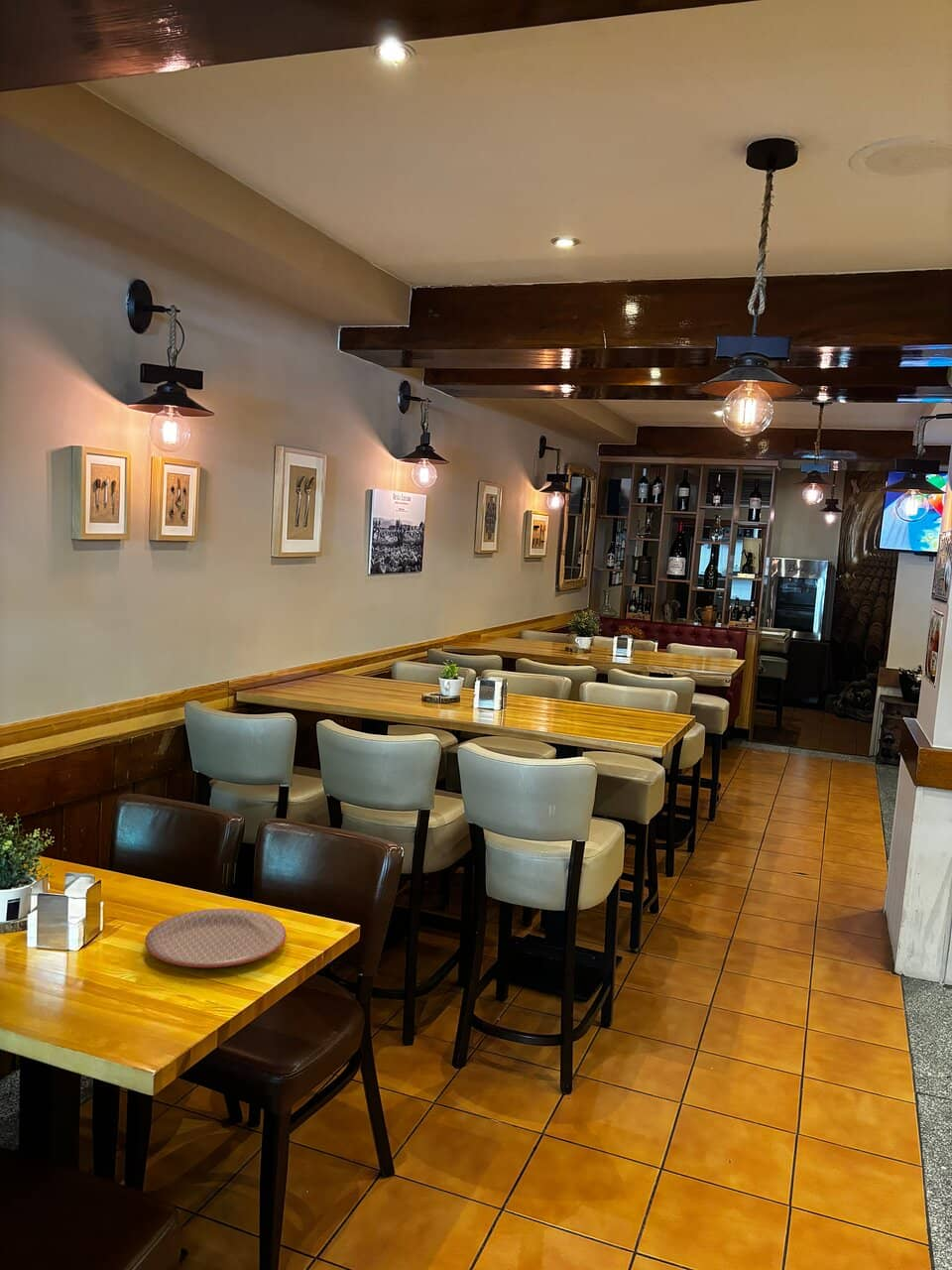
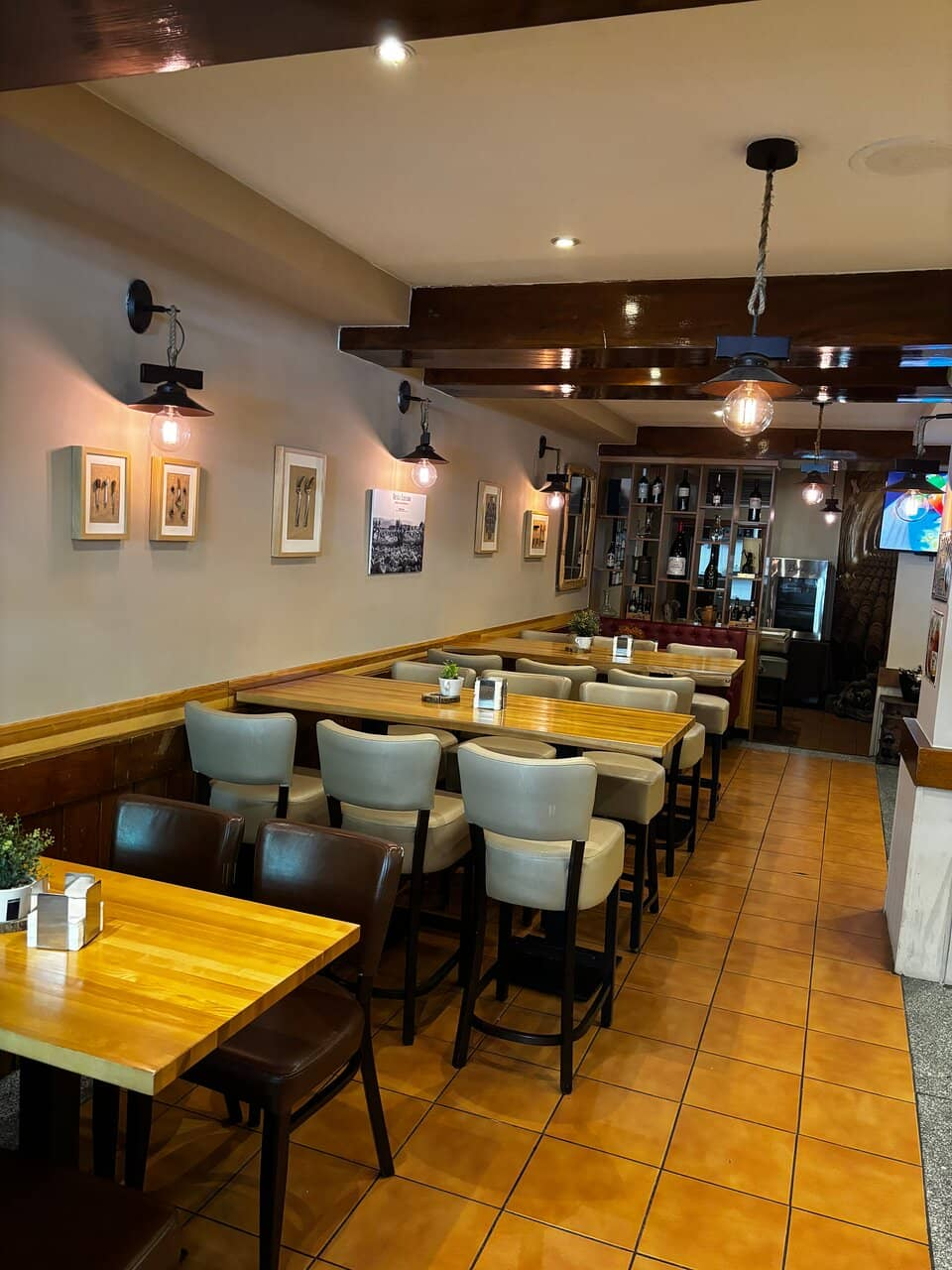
- plate [144,908,288,968]
